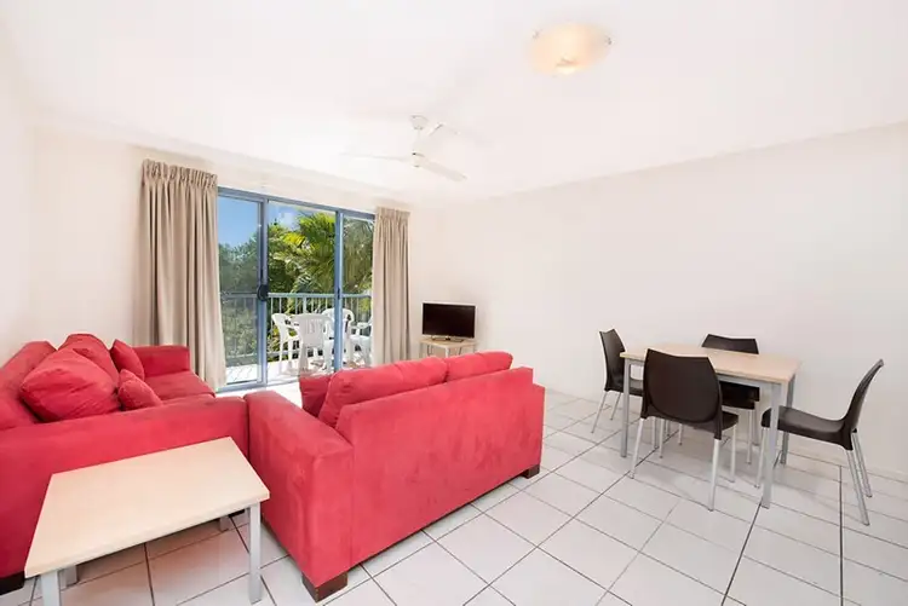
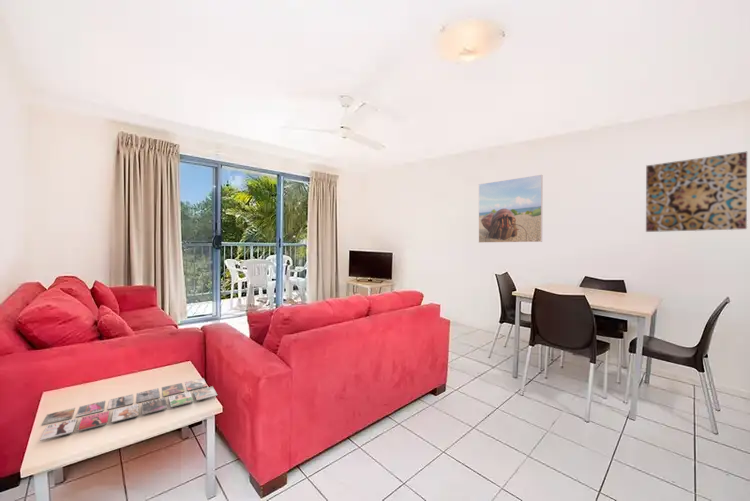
+ magazine [39,377,218,442]
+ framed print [478,174,543,244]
+ wall art [645,151,748,233]
